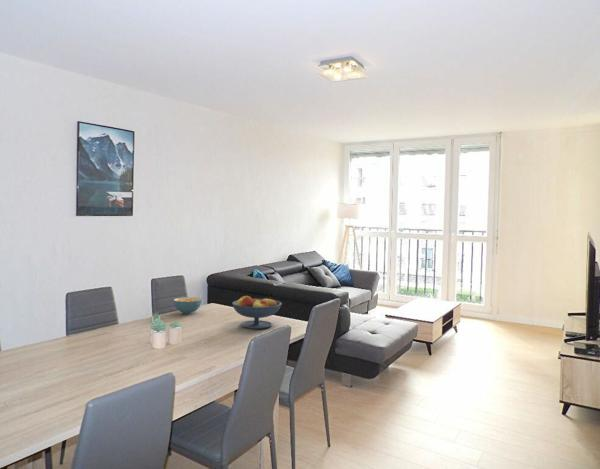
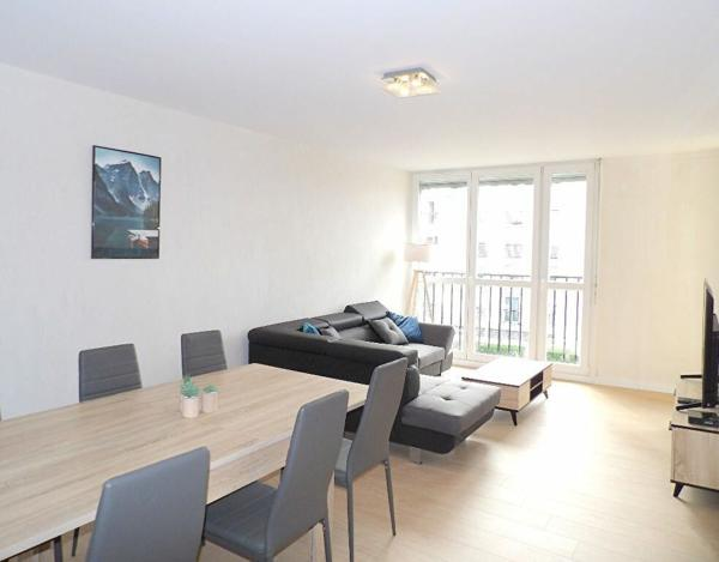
- fruit bowl [231,295,283,330]
- cereal bowl [173,296,202,315]
